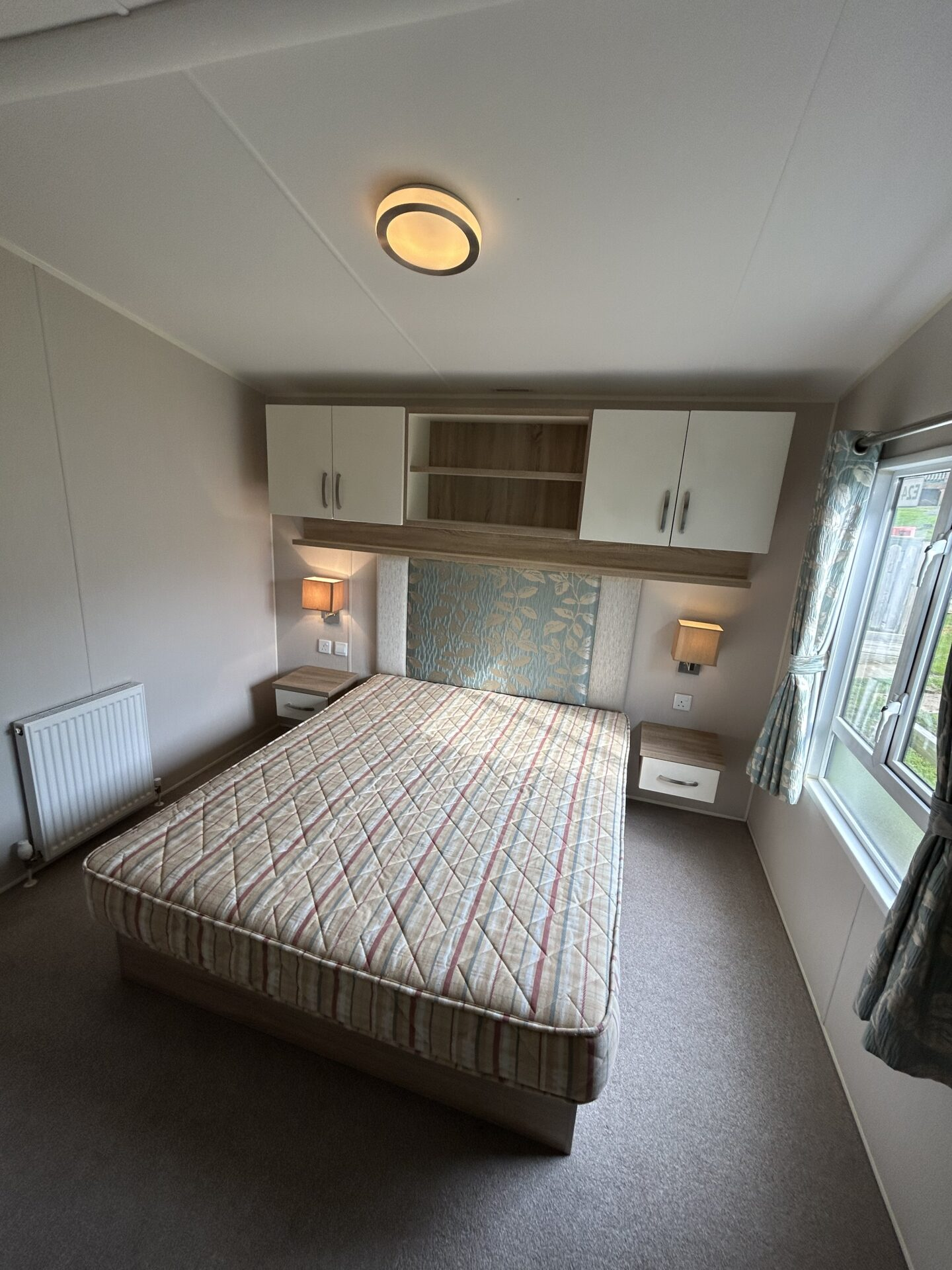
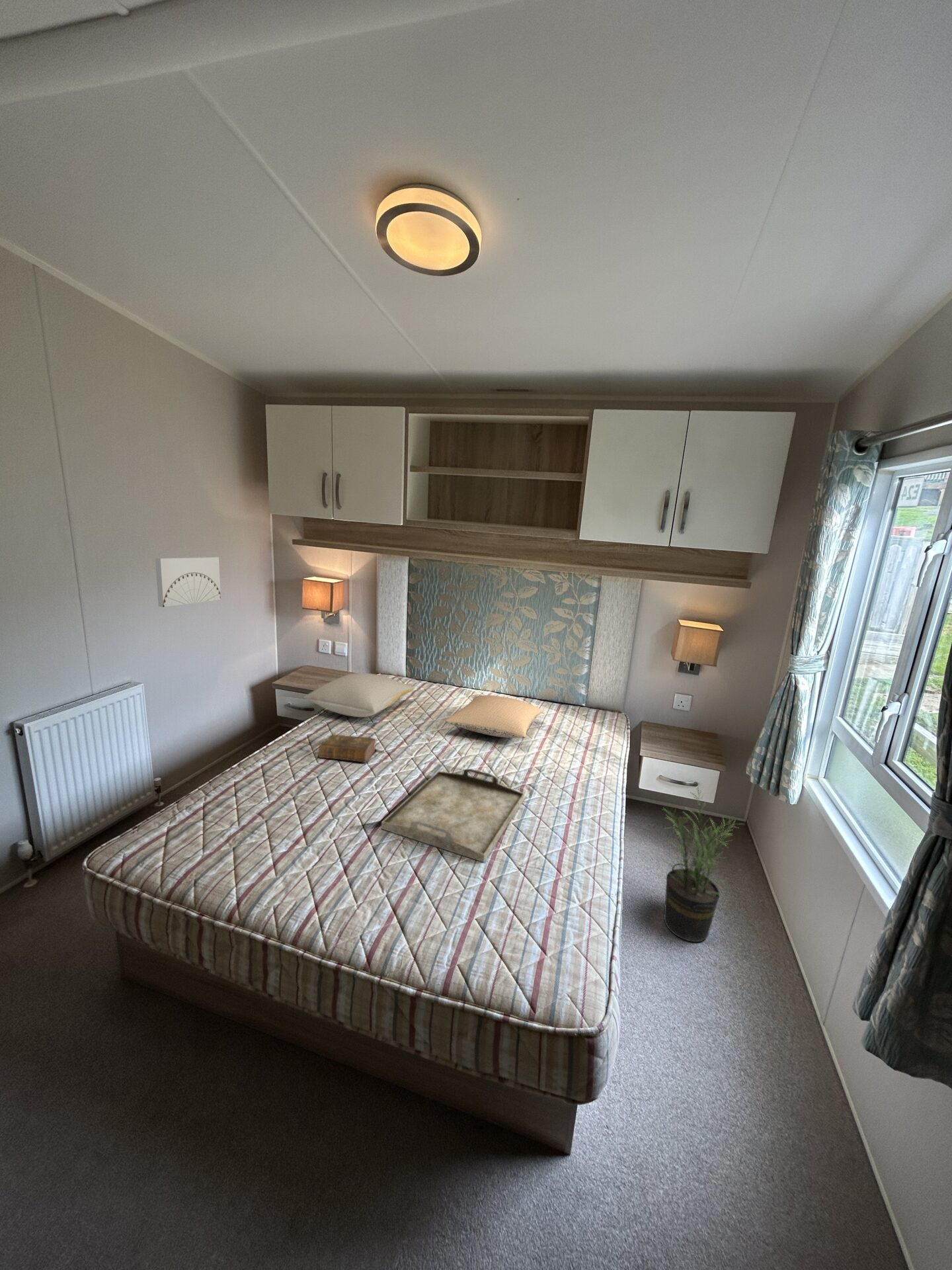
+ pillow [303,672,415,718]
+ serving tray [381,768,526,863]
+ wall art [155,556,221,608]
+ pillow [445,695,542,739]
+ book [318,734,376,763]
+ potted plant [658,780,745,943]
